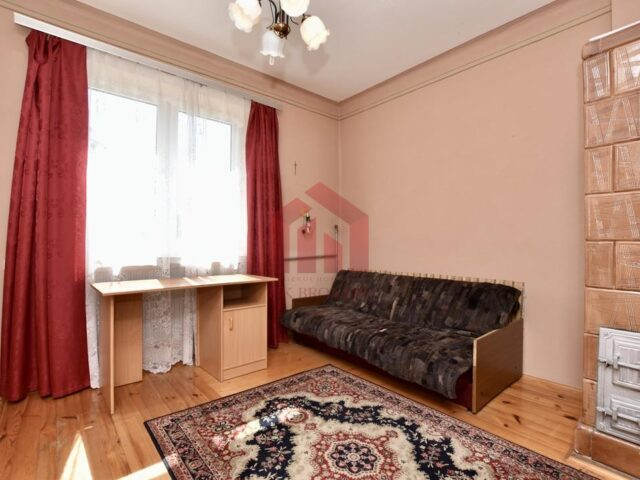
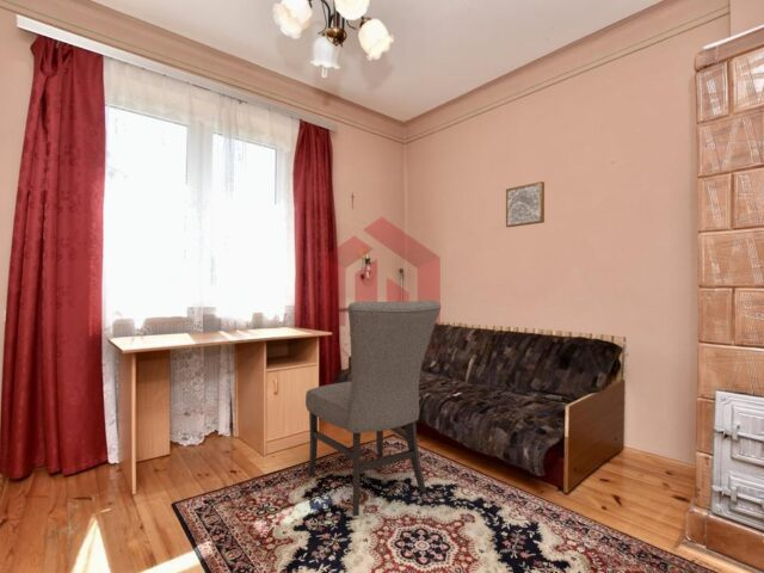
+ chair [304,300,443,517]
+ wall art [505,180,546,228]
